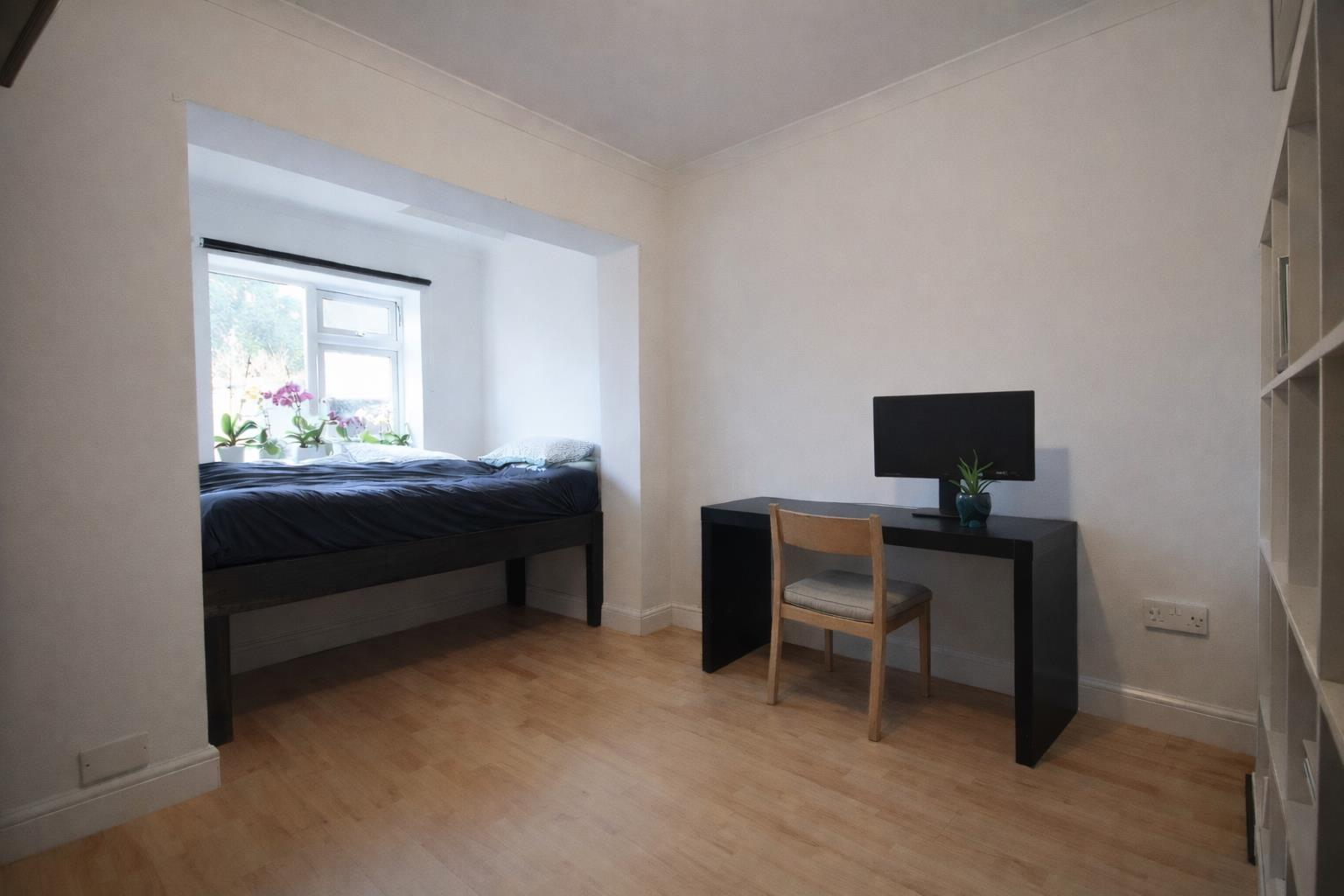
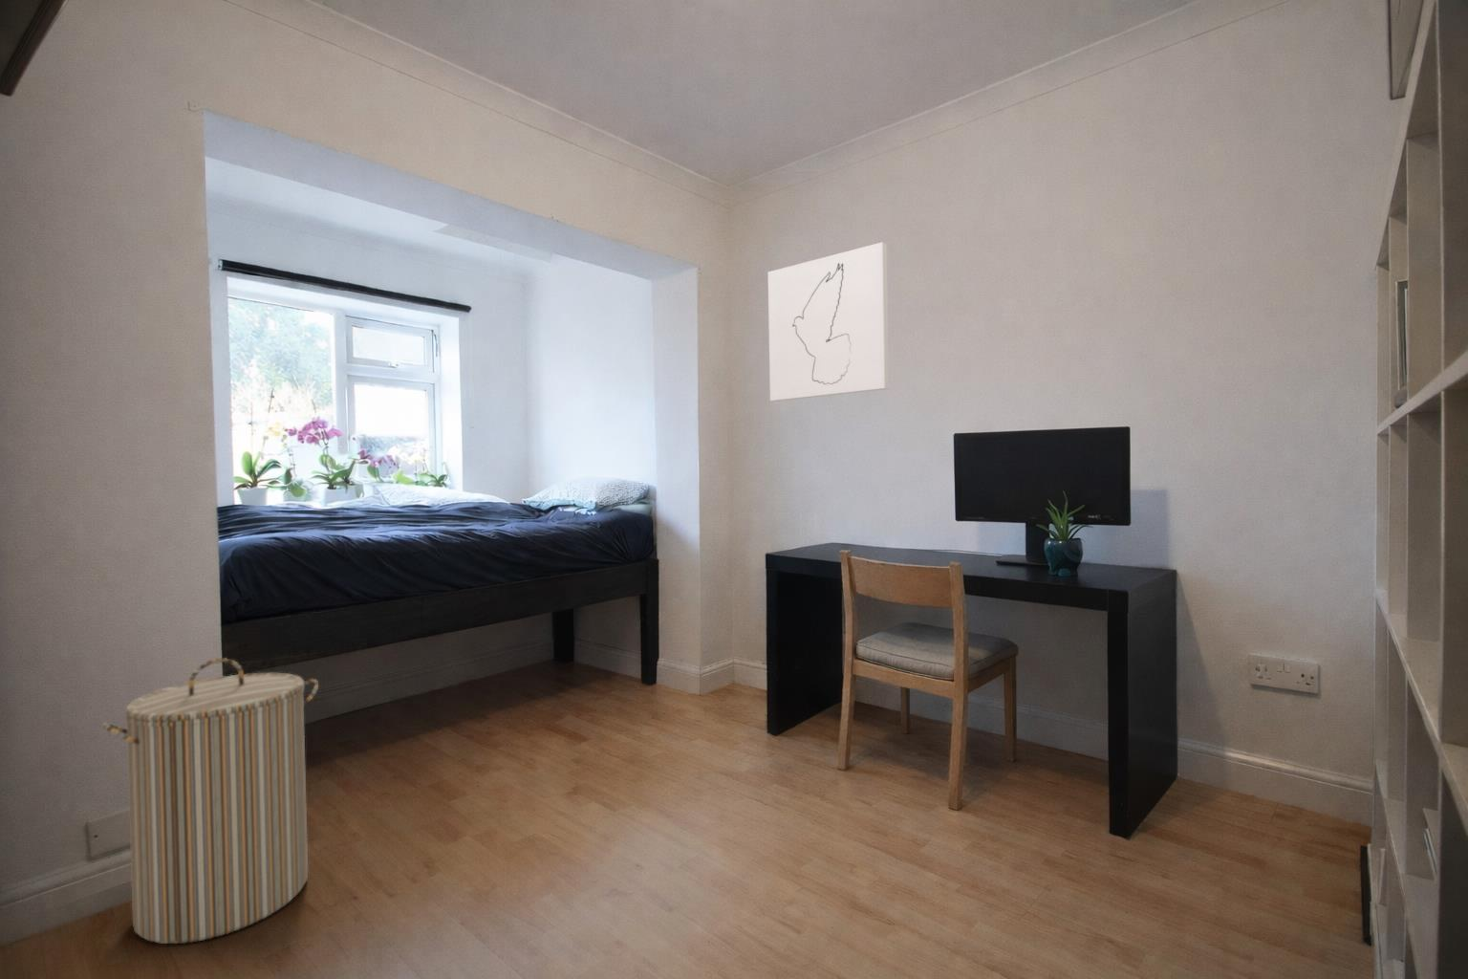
+ laundry hamper [102,657,319,945]
+ wall art [768,241,890,402]
